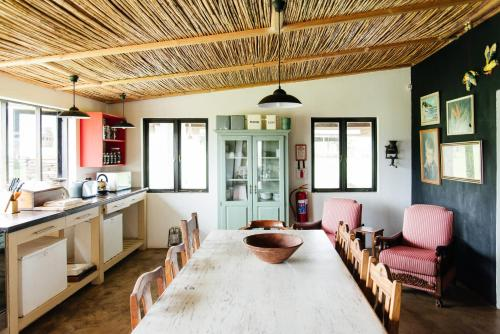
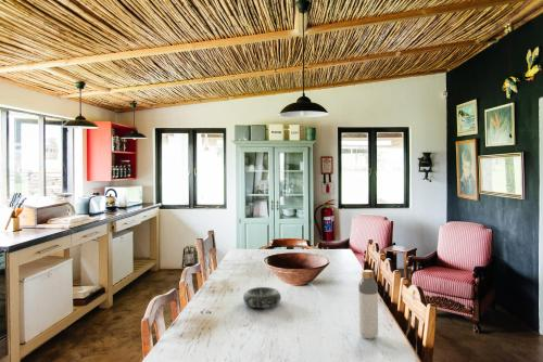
+ bottle [357,269,379,340]
+ decorative bowl [242,286,282,309]
